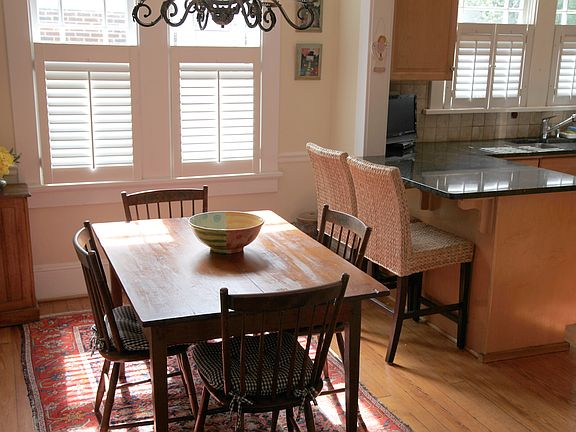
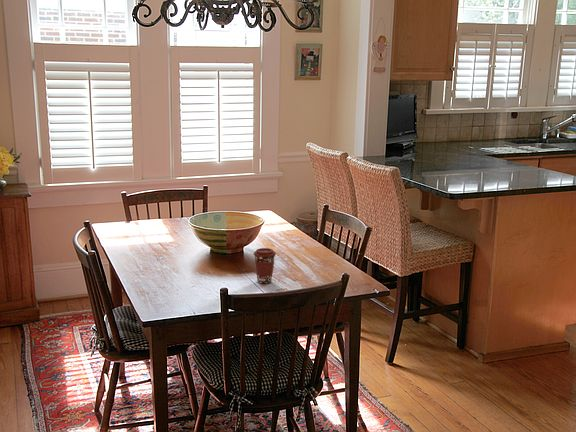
+ coffee cup [253,247,277,284]
